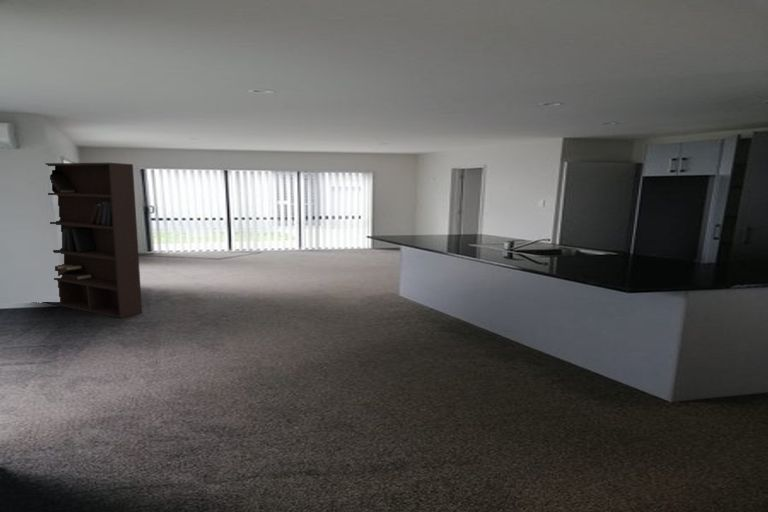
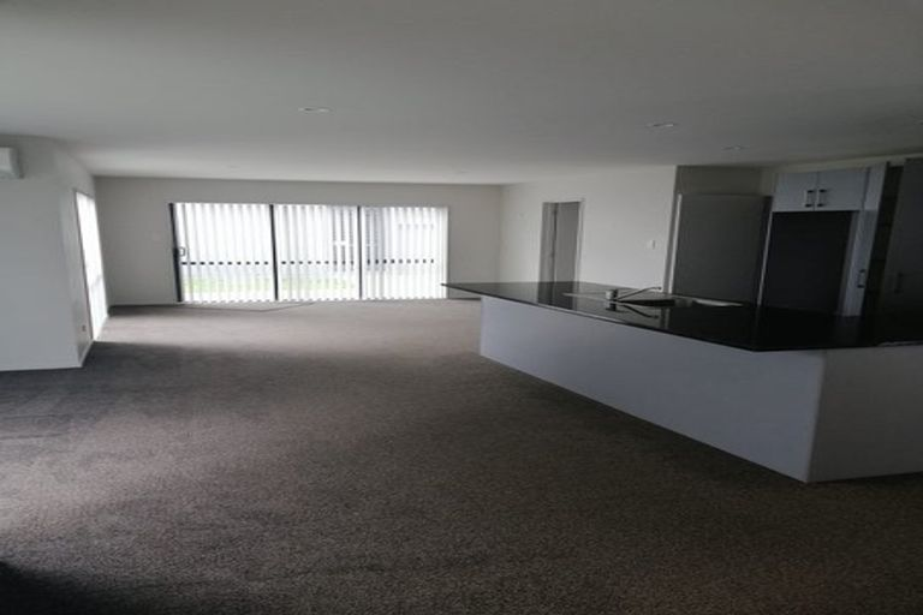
- bookcase [43,162,143,319]
